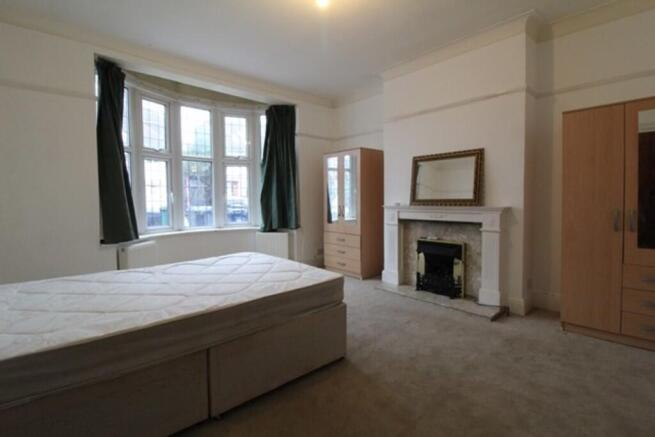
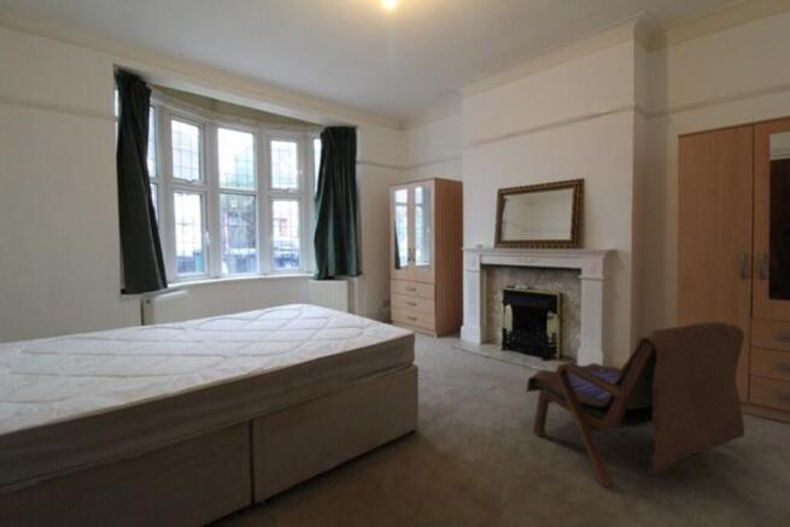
+ armchair [525,321,745,487]
